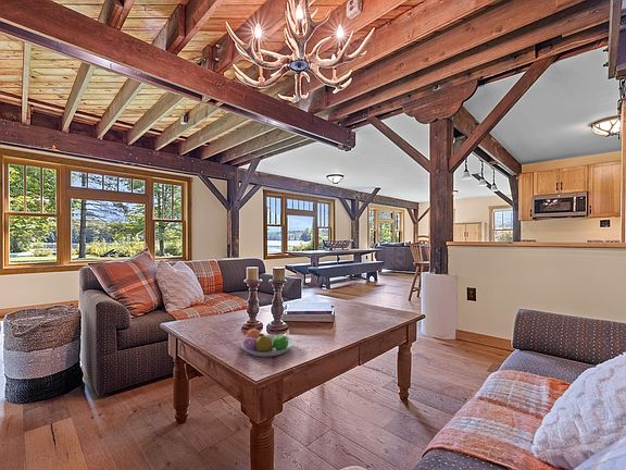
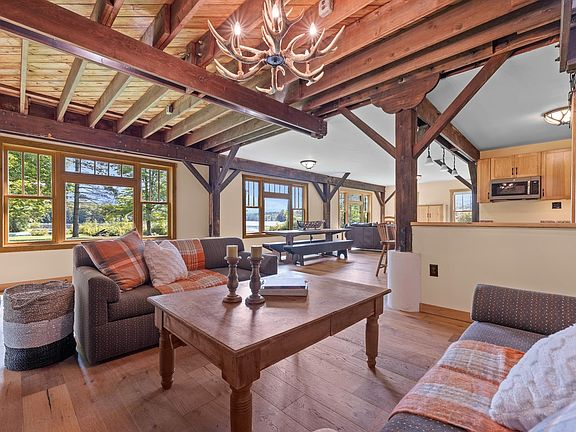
- fruit bowl [240,327,296,358]
